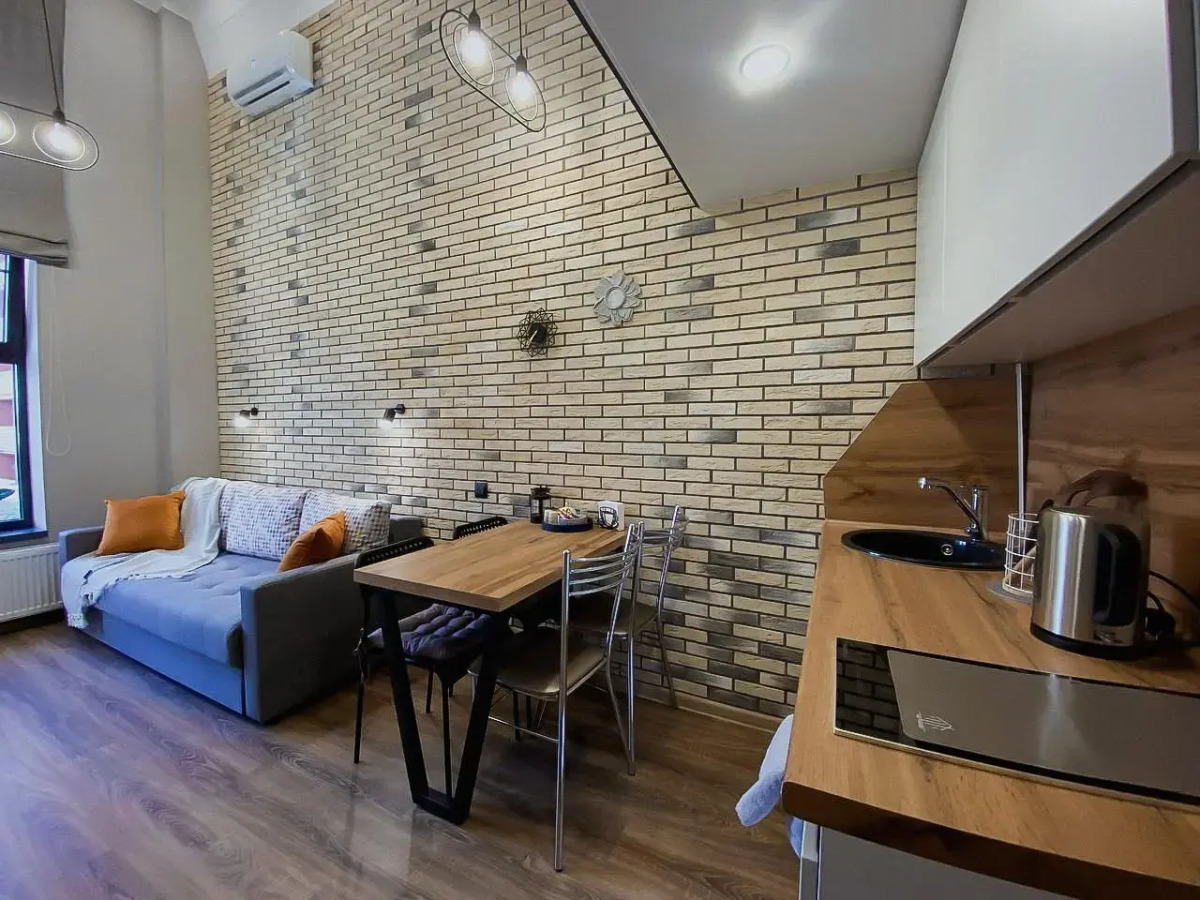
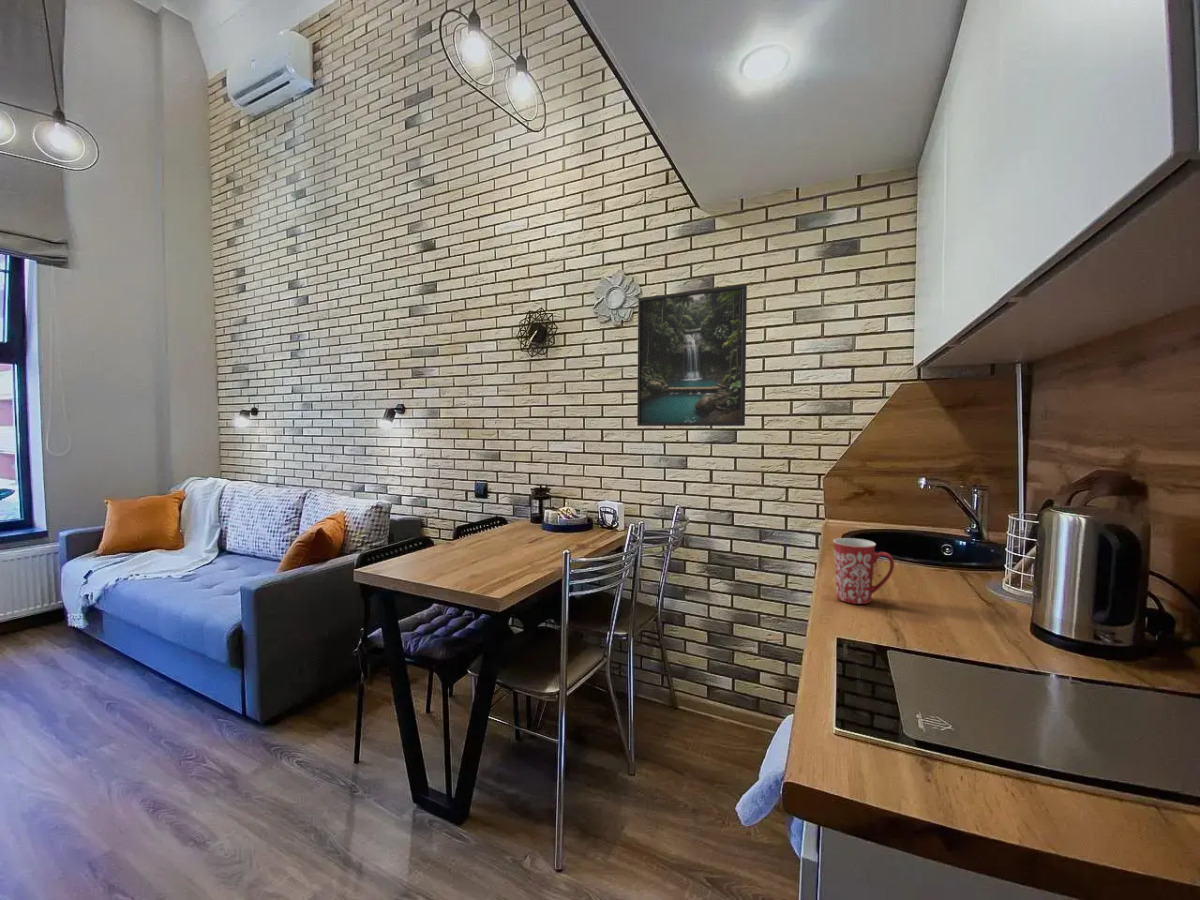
+ mug [832,537,895,605]
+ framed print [636,284,748,427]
